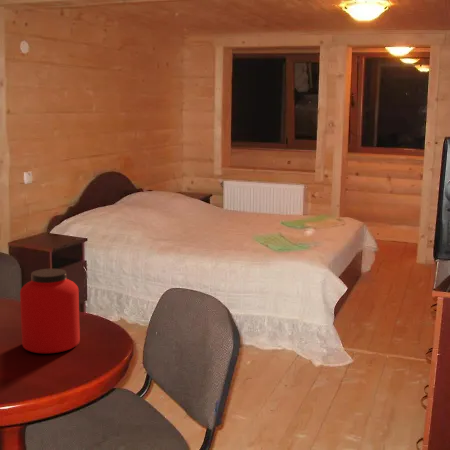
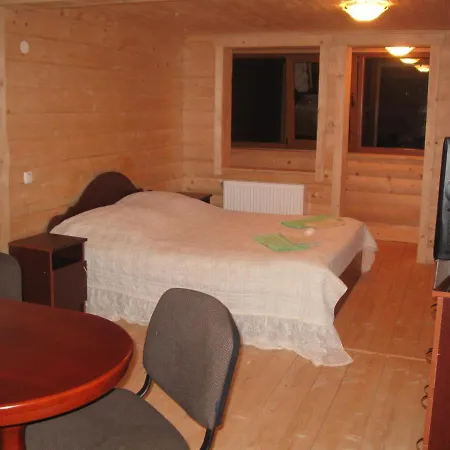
- protein powder [19,268,81,354]
